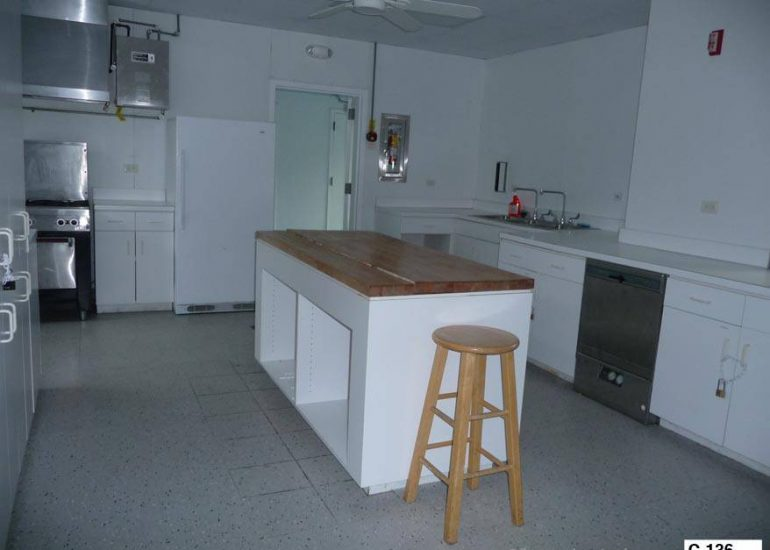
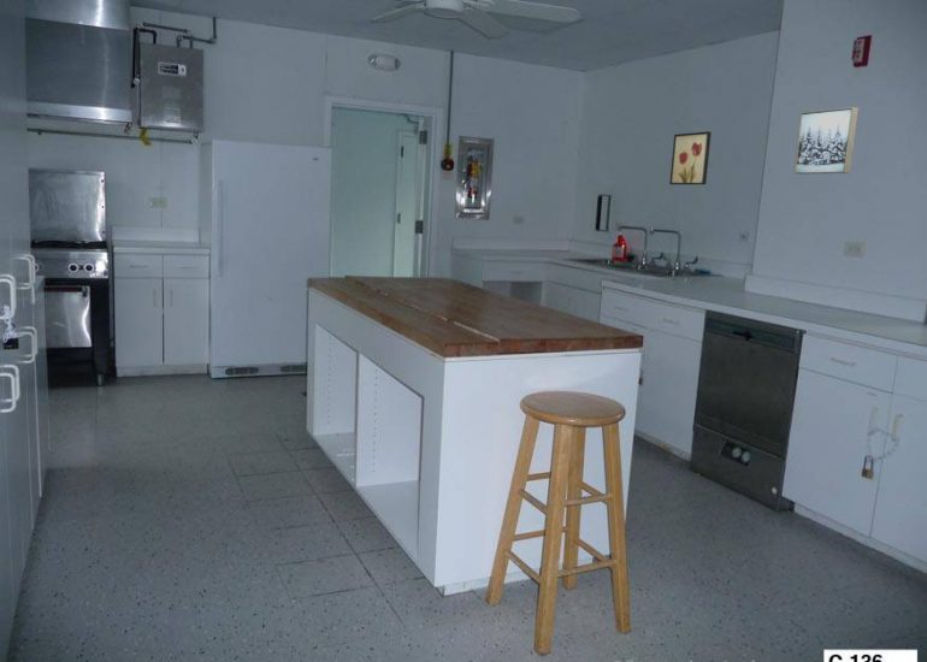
+ wall art [793,106,860,175]
+ wall art [668,130,713,185]
